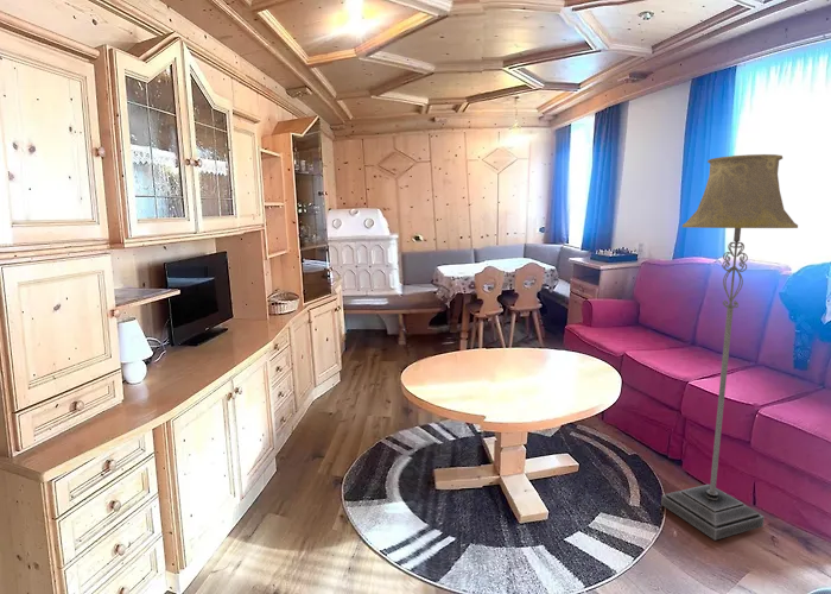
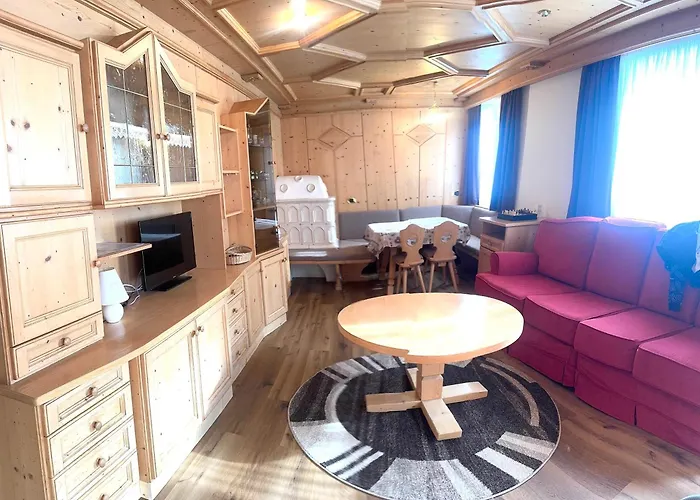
- floor lamp [660,153,799,542]
